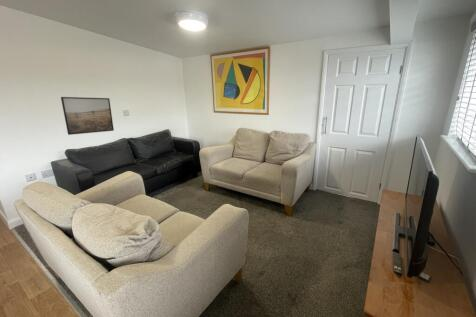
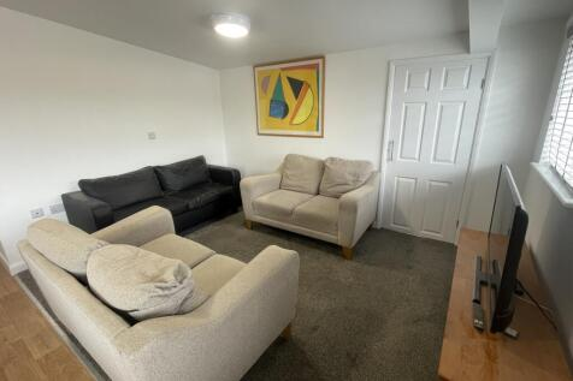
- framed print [60,96,115,136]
